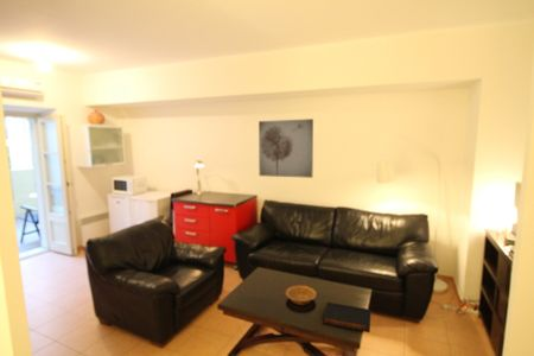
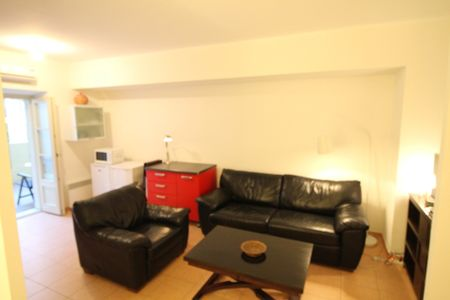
- wall art [258,117,314,179]
- book [322,301,373,333]
